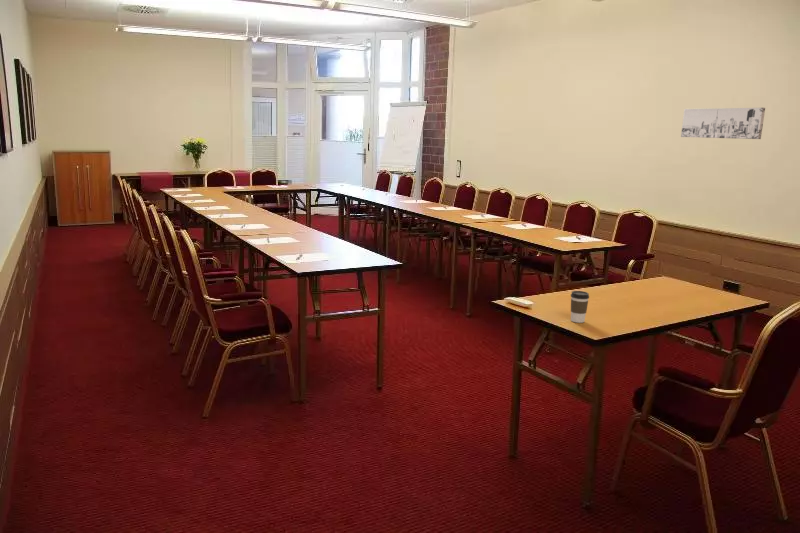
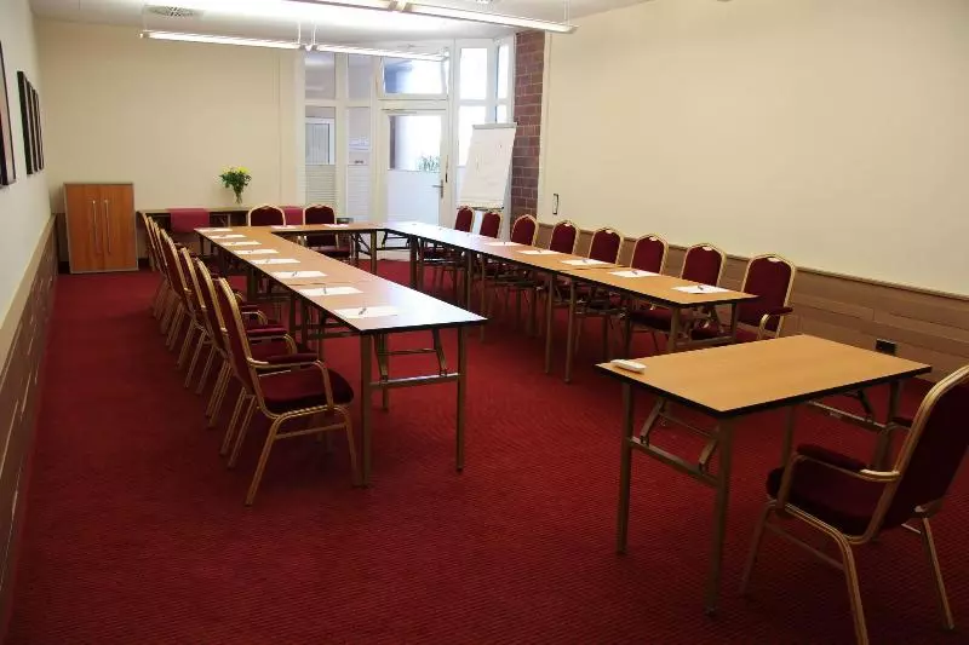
- wall art [680,107,766,140]
- coffee cup [570,290,590,324]
